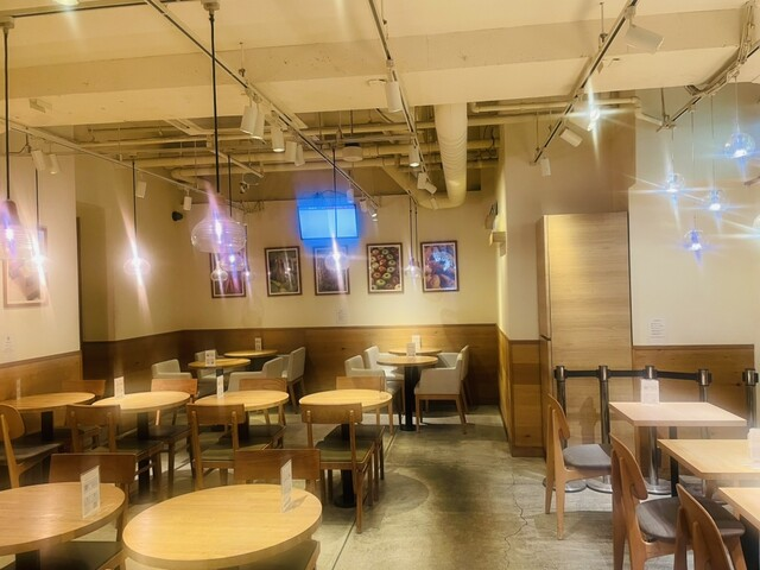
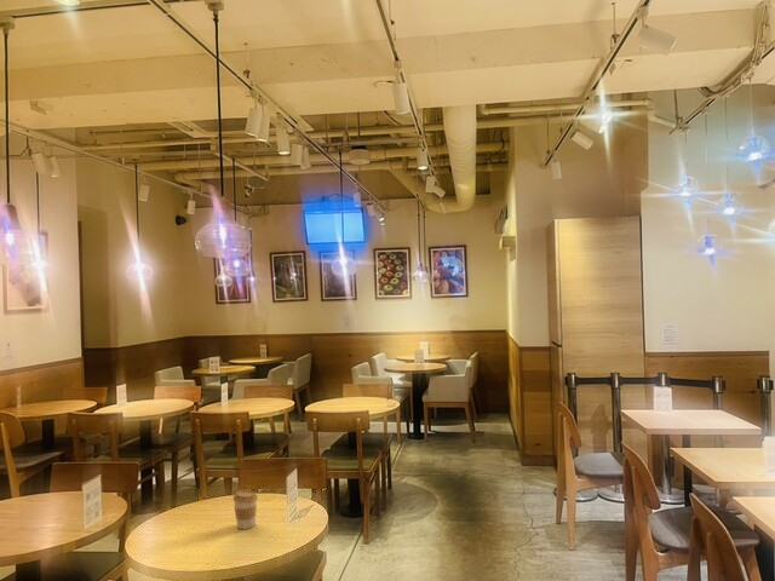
+ coffee cup [232,489,259,530]
